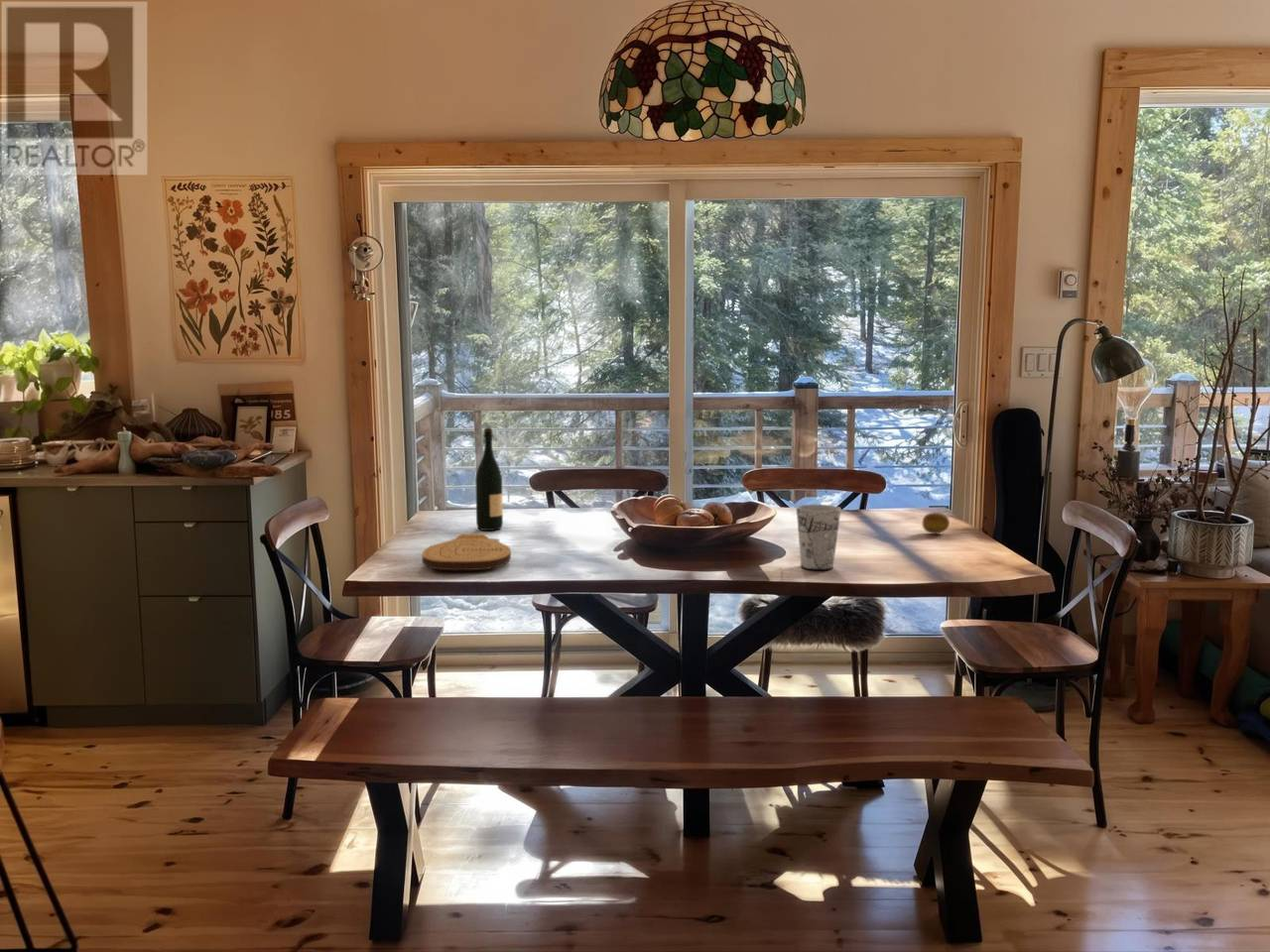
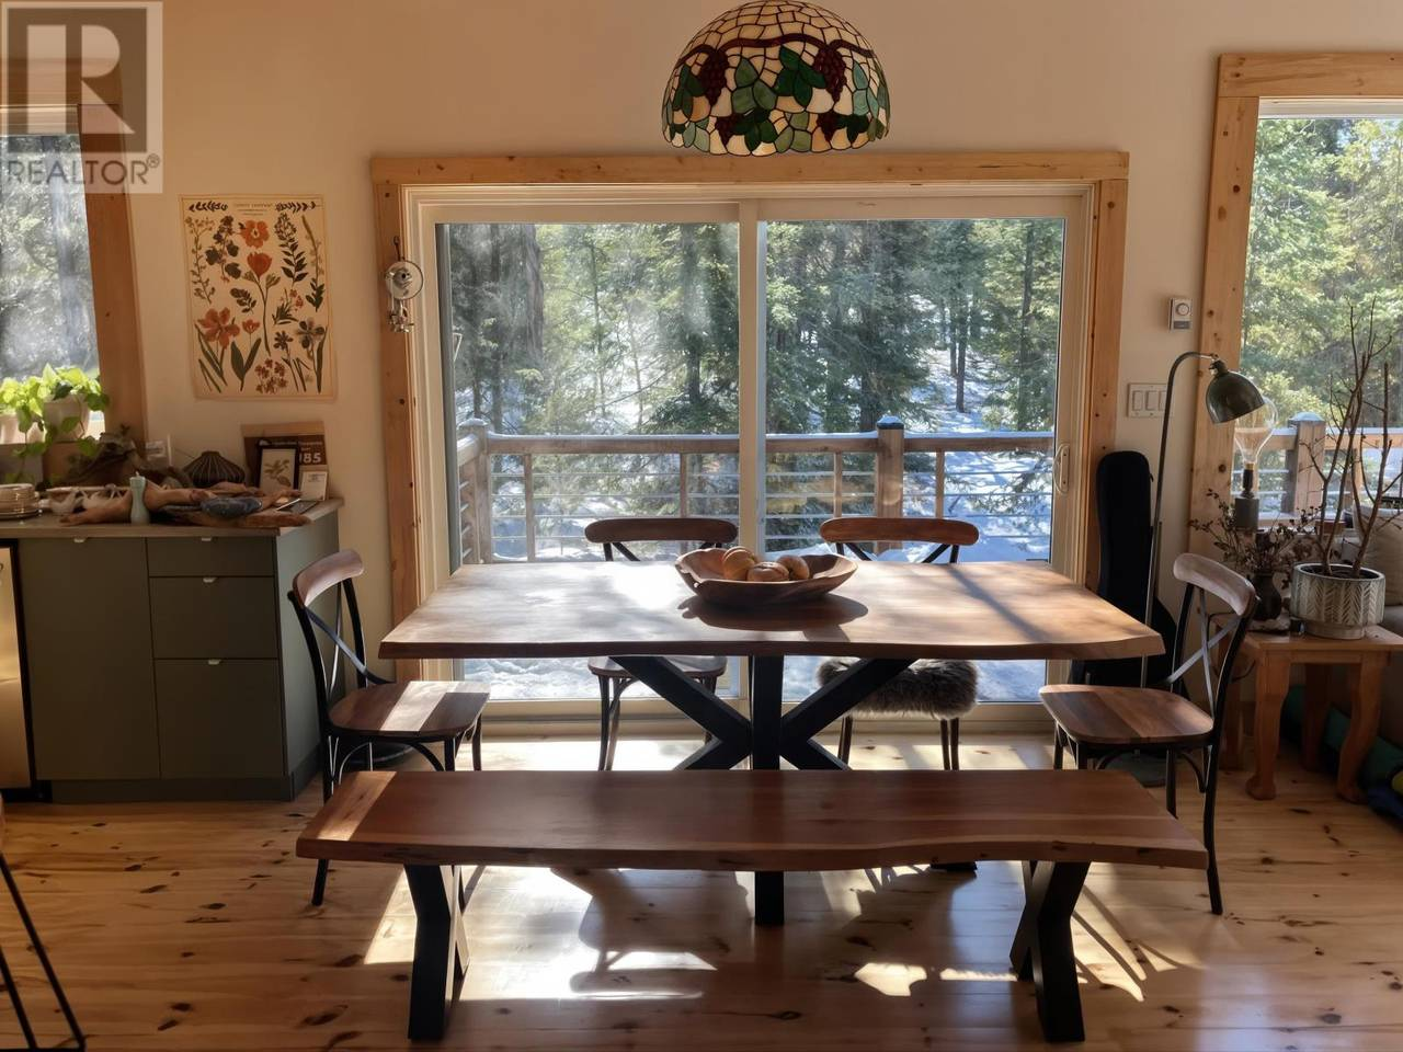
- cup [796,504,842,571]
- fruit [922,512,951,535]
- wine bottle [474,426,504,532]
- key chain [421,533,512,571]
